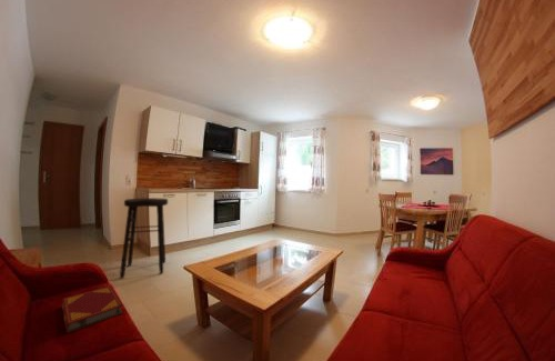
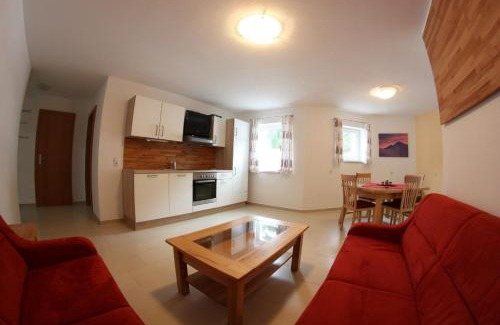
- hardback book [61,285,124,334]
- stool [119,197,169,280]
